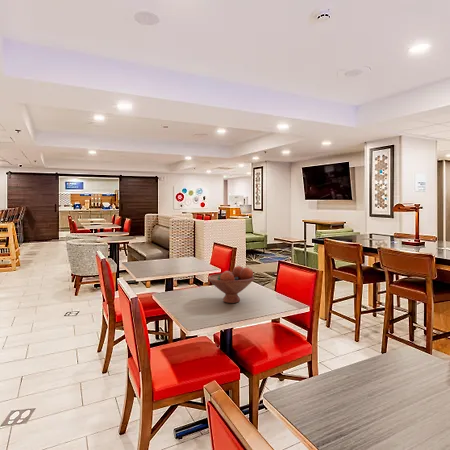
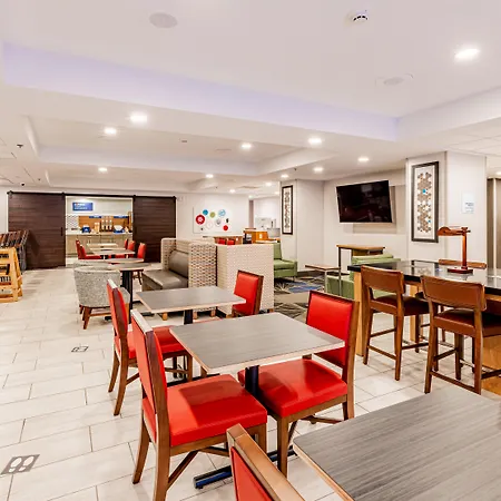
- fruit bowl [207,265,255,304]
